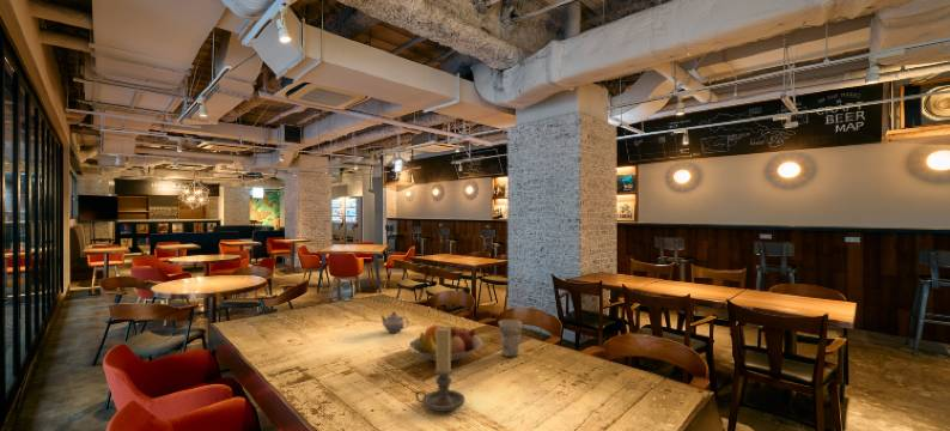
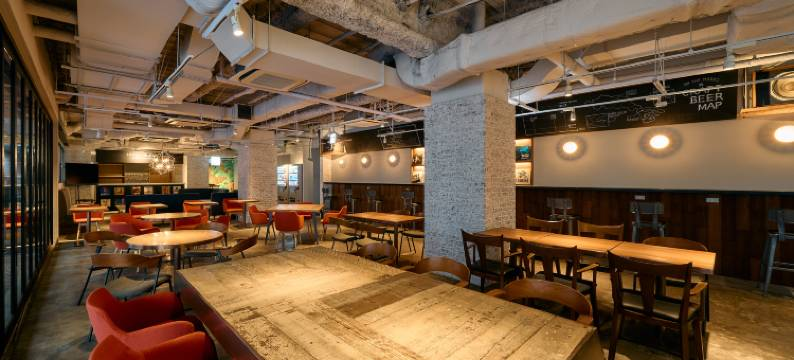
- fruit bowl [407,322,483,363]
- teapot [379,310,410,334]
- cup [498,318,523,358]
- candle holder [415,326,467,413]
